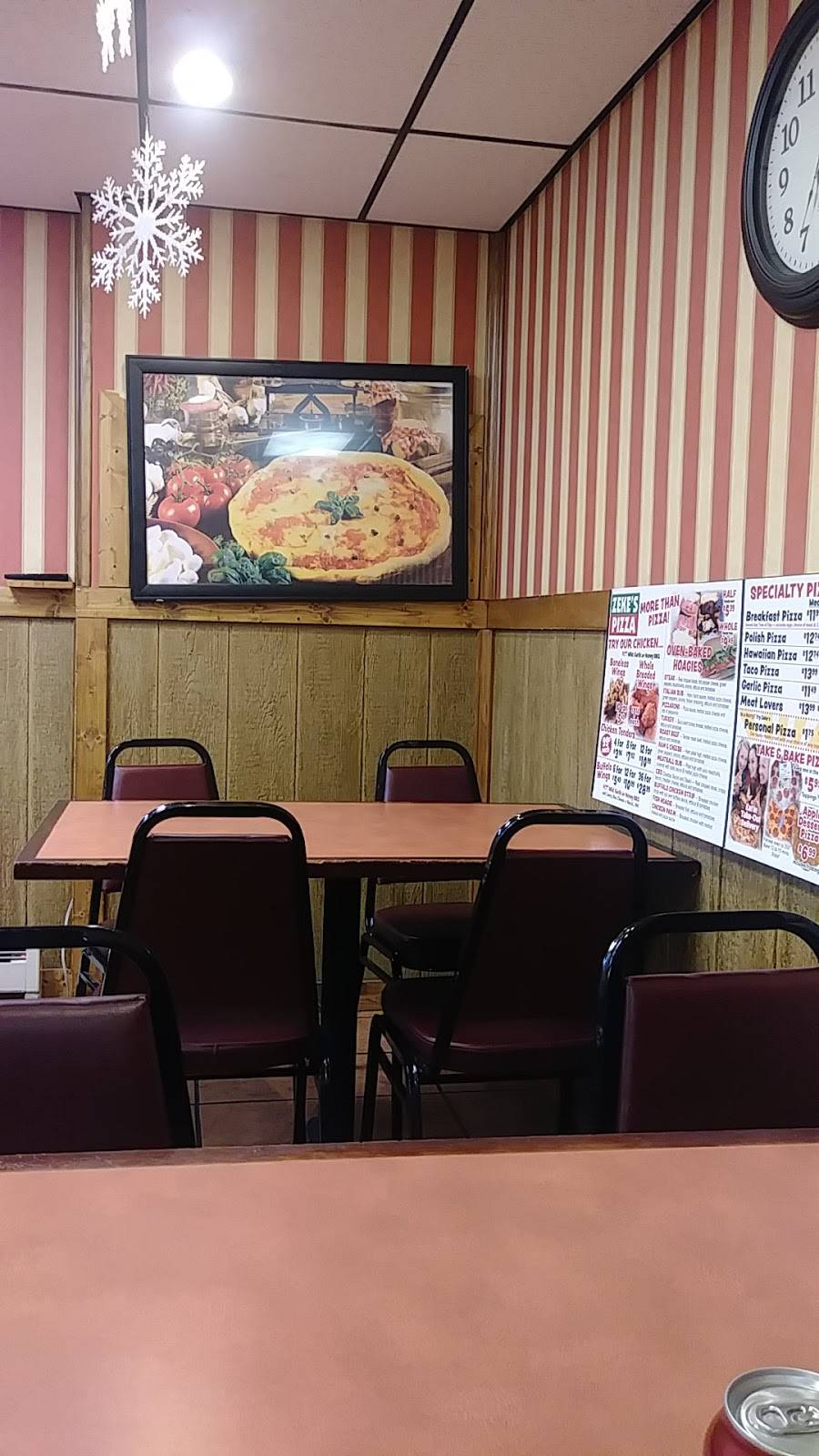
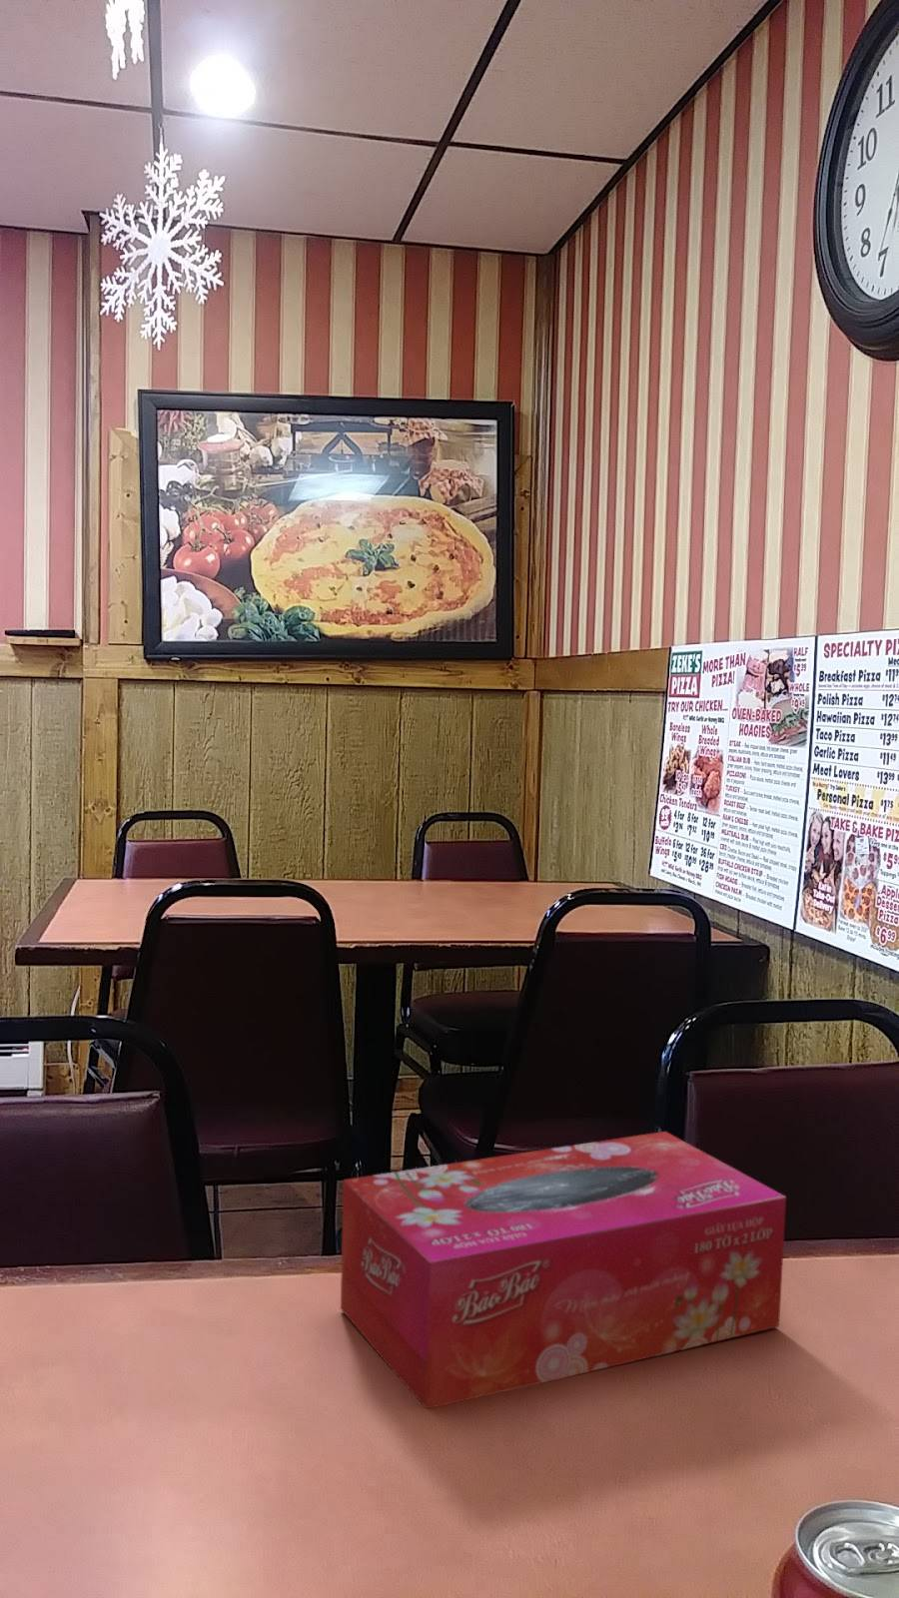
+ tissue box [339,1130,787,1410]
